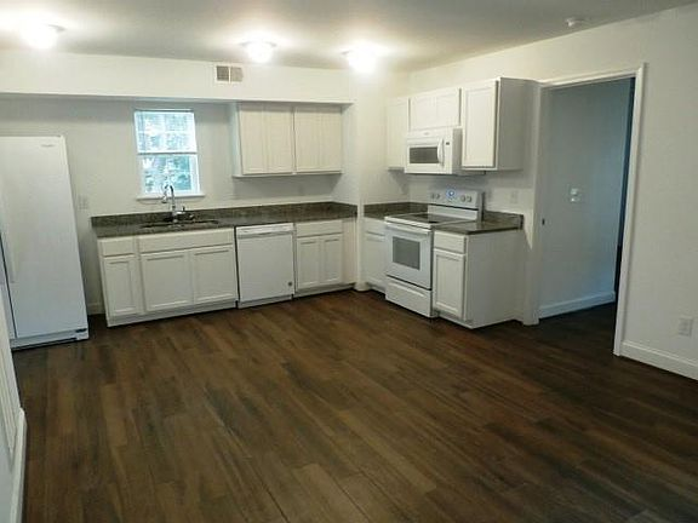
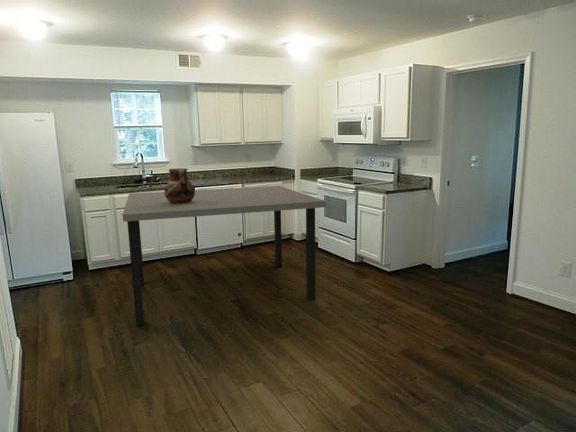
+ ceramic pot [163,167,196,204]
+ dining table [122,185,327,326]
